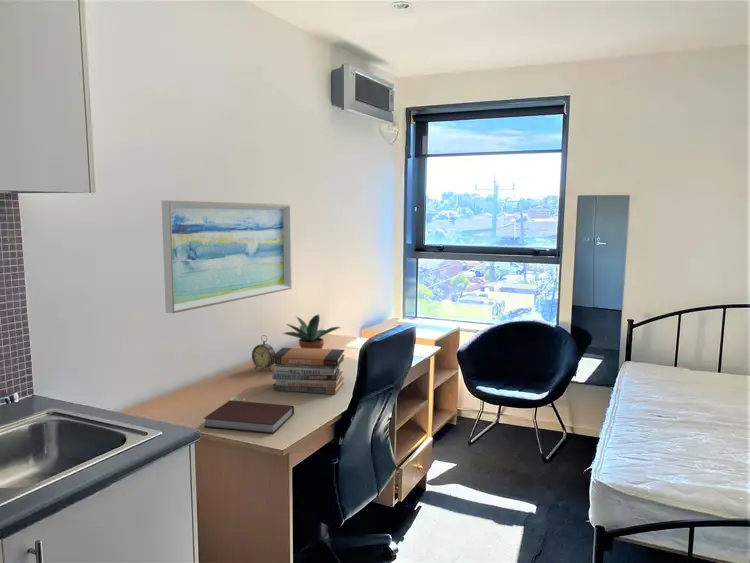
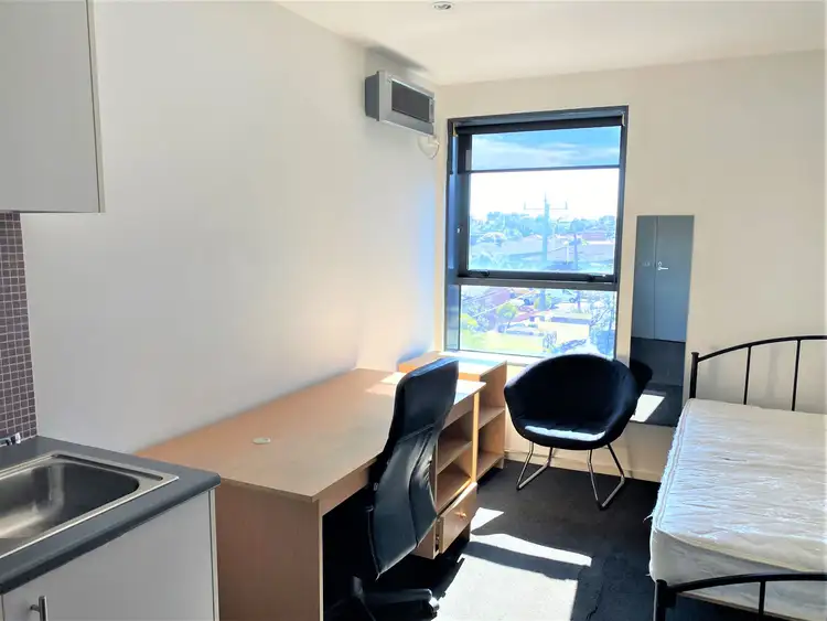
- book stack [271,347,346,395]
- notebook [203,399,295,434]
- wall art [161,199,293,314]
- alarm clock [251,334,276,372]
- potted plant [282,314,342,349]
